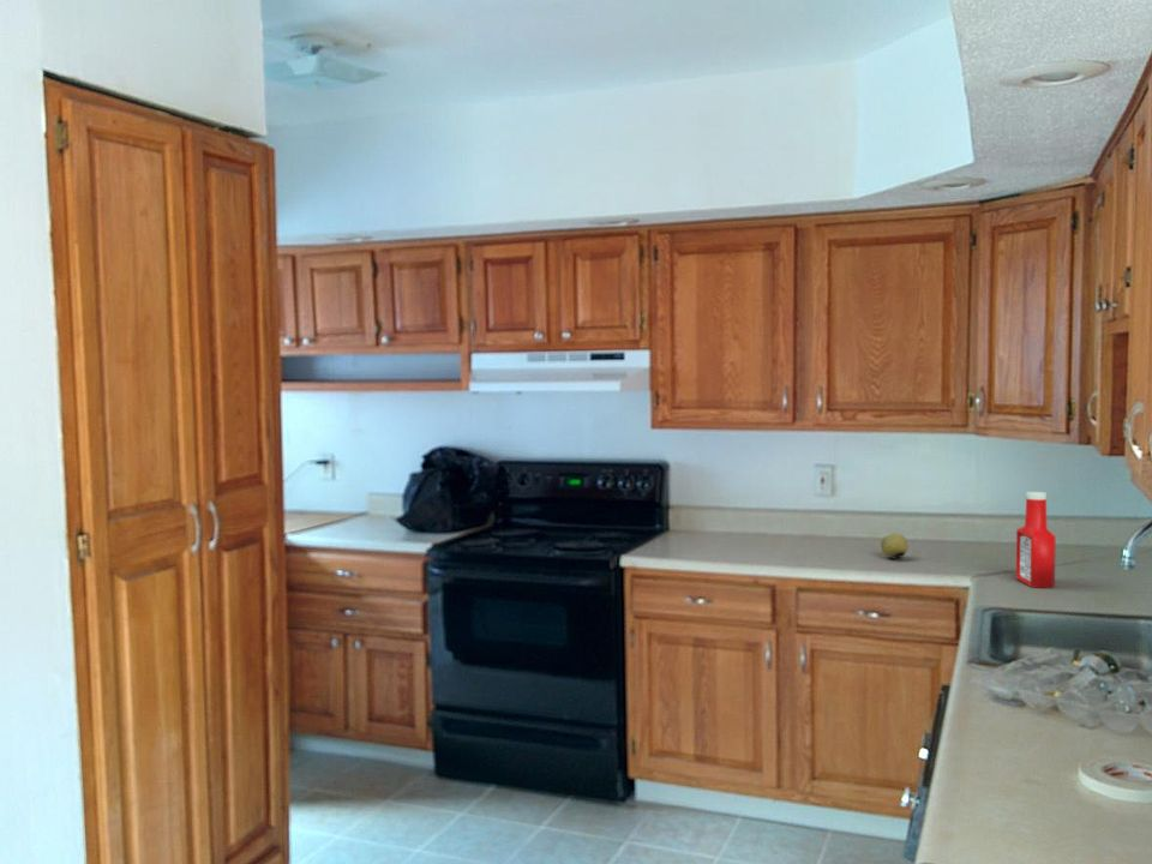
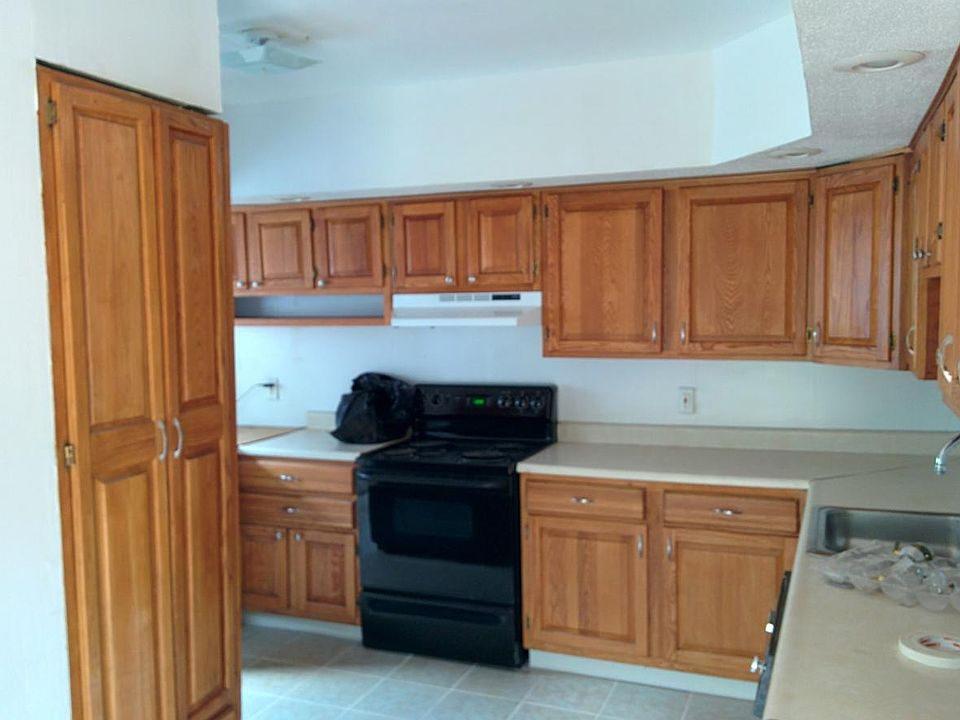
- fruit [880,533,910,560]
- soap bottle [1015,491,1057,589]
